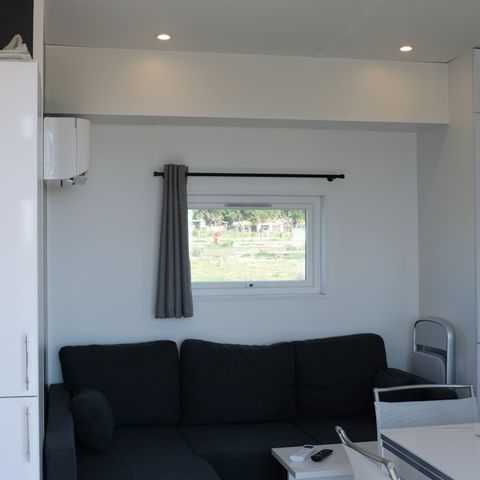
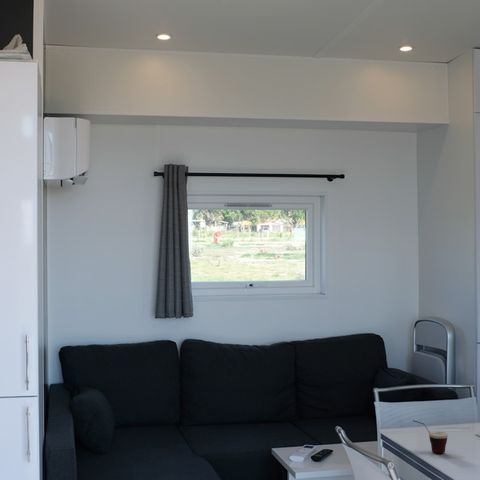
+ cup [412,419,449,454]
